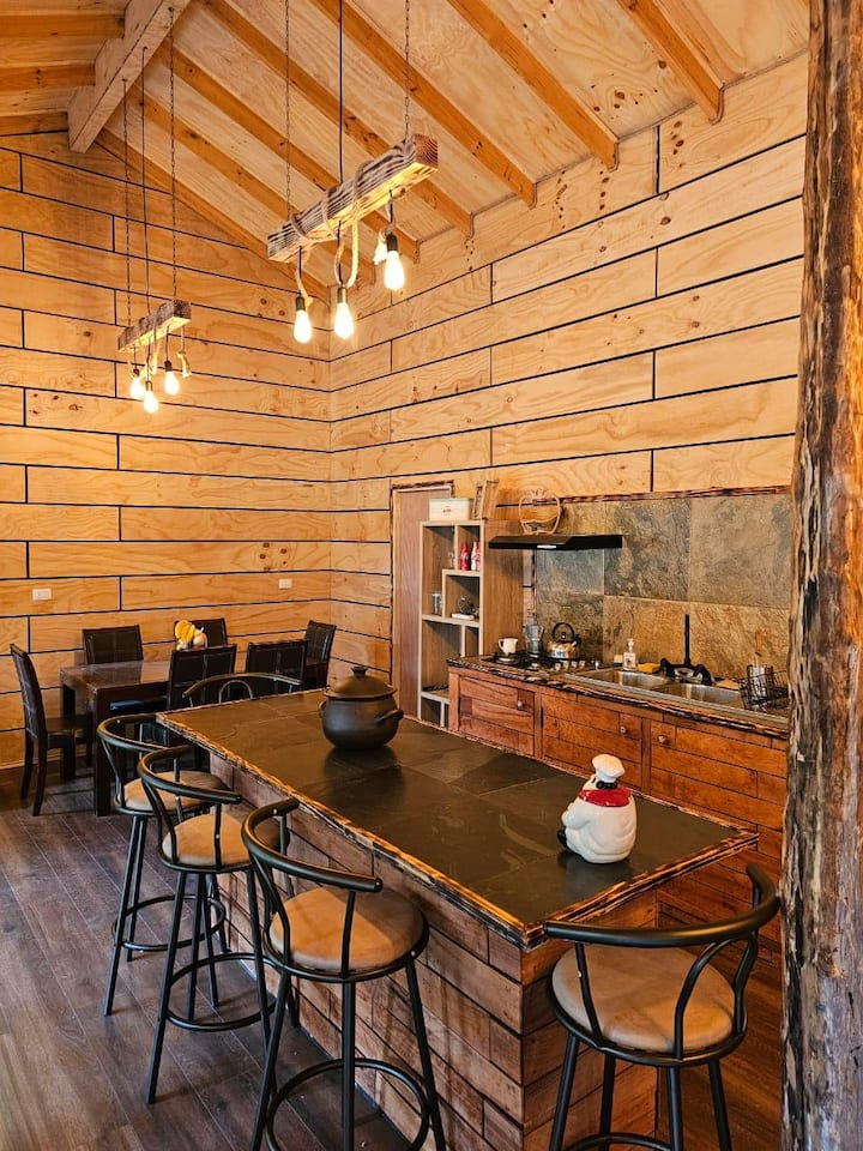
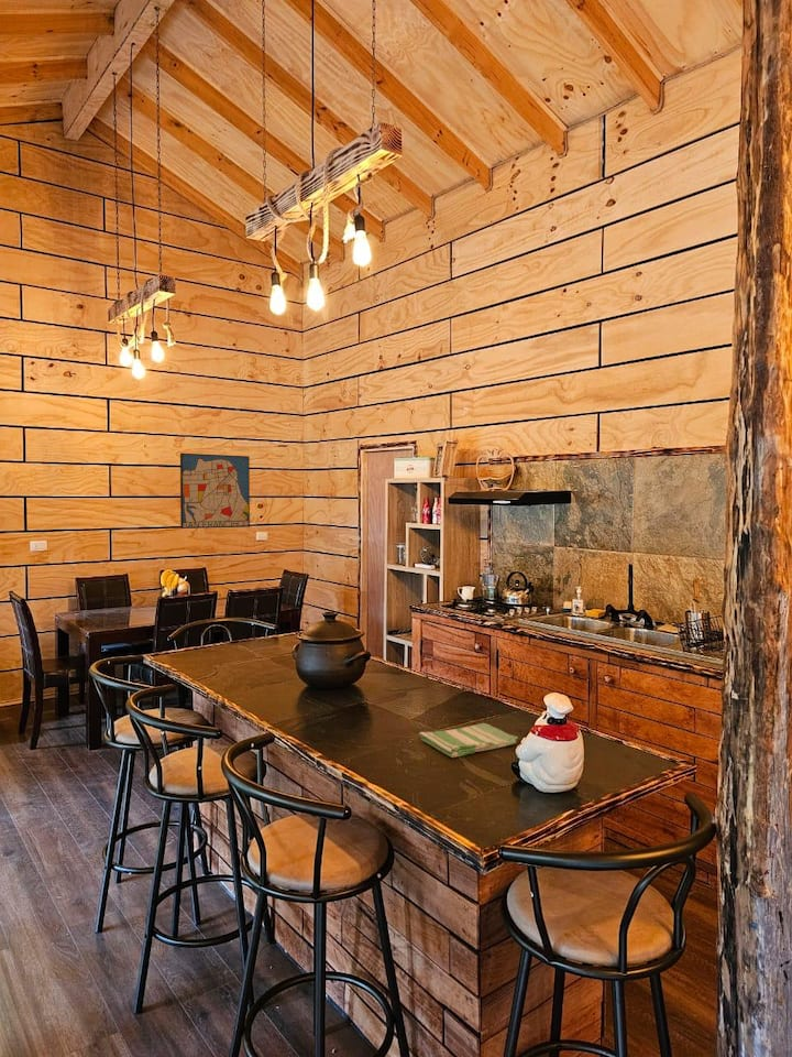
+ dish towel [418,722,519,759]
+ wall art [179,453,251,530]
